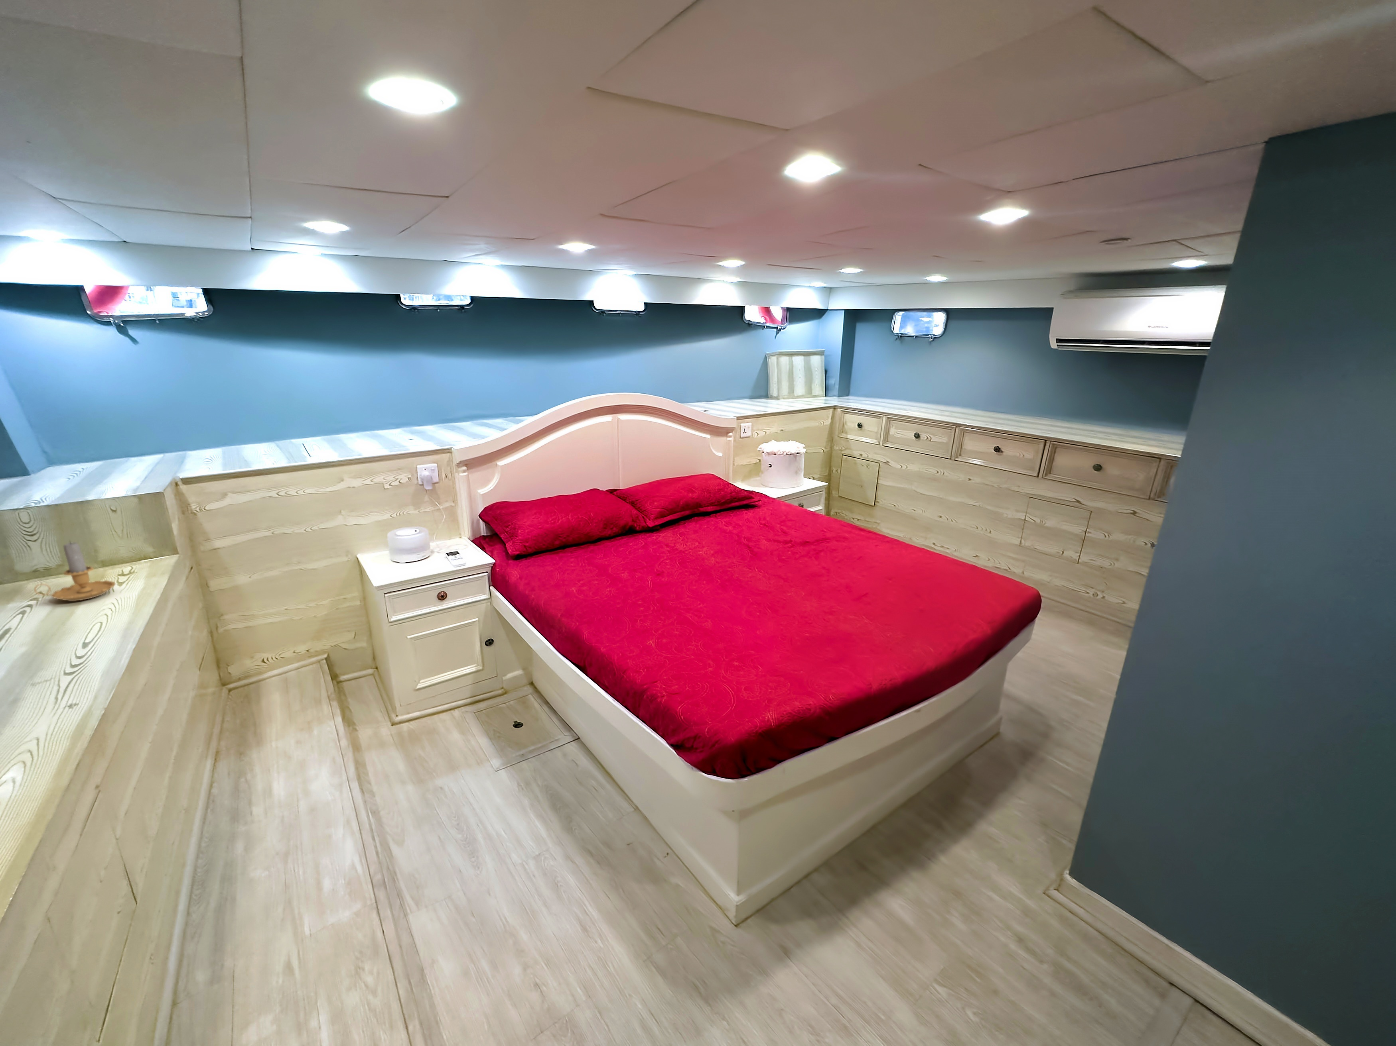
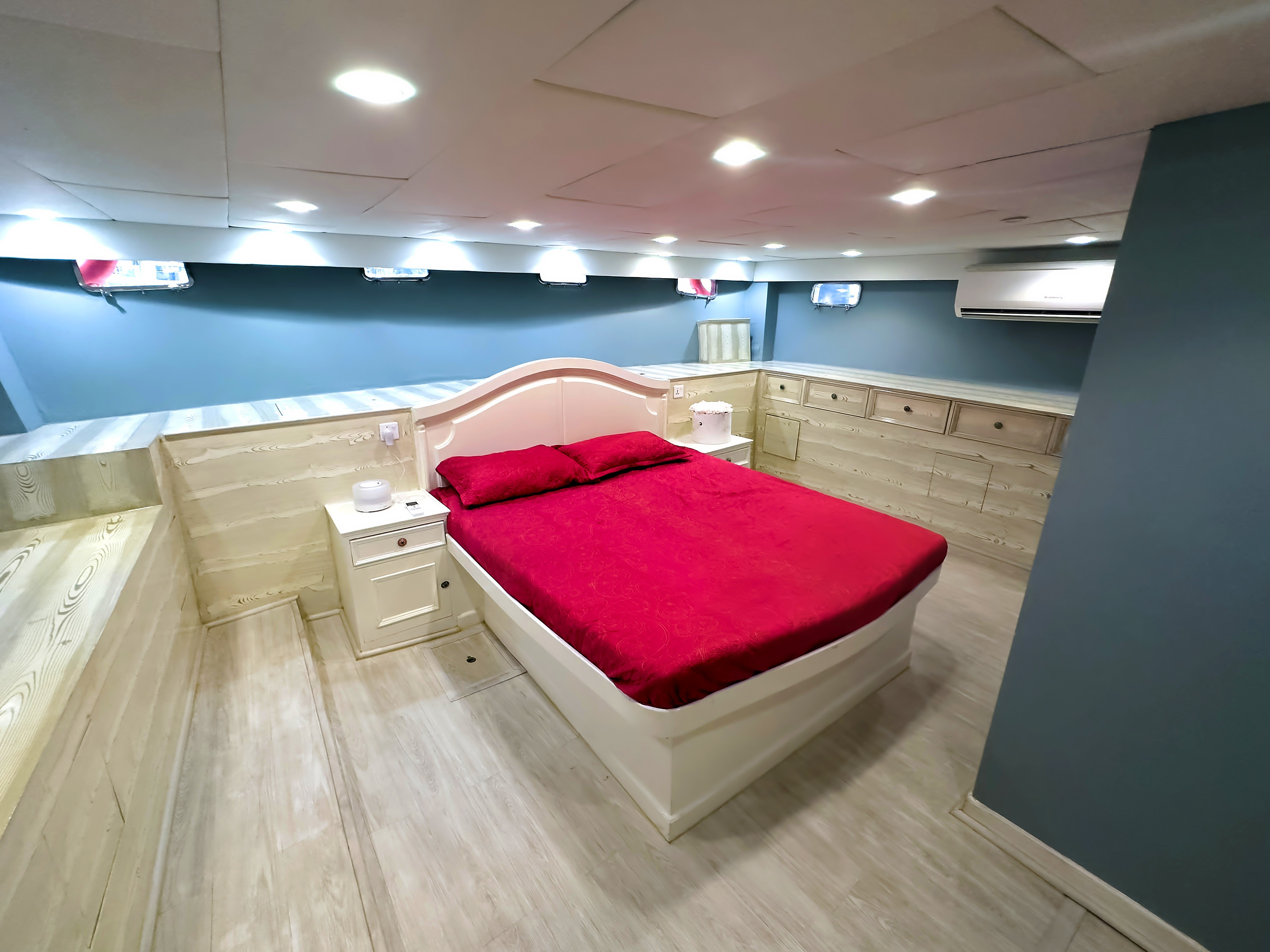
- candle [34,539,117,601]
